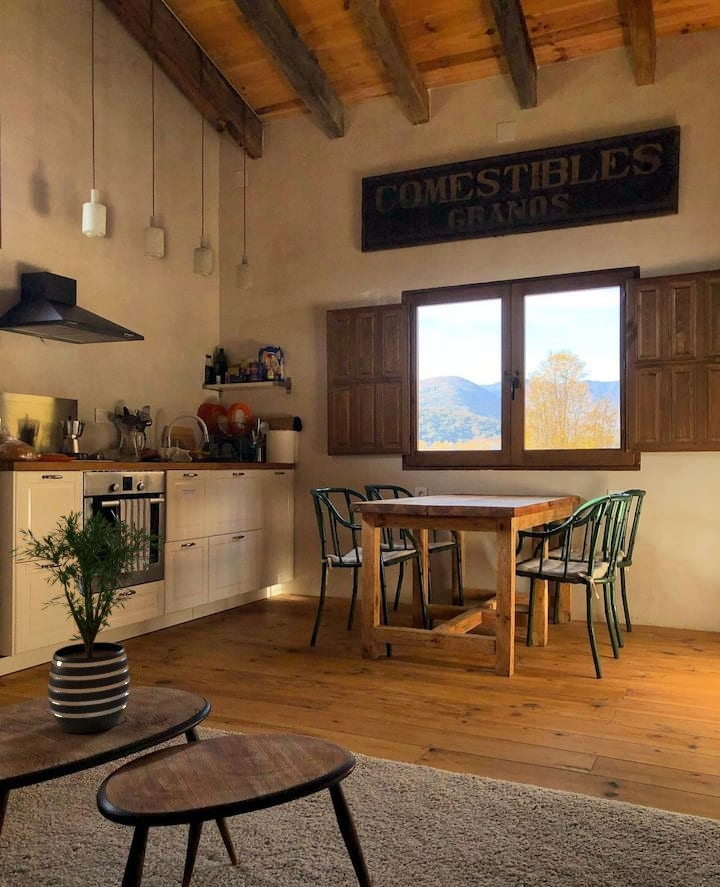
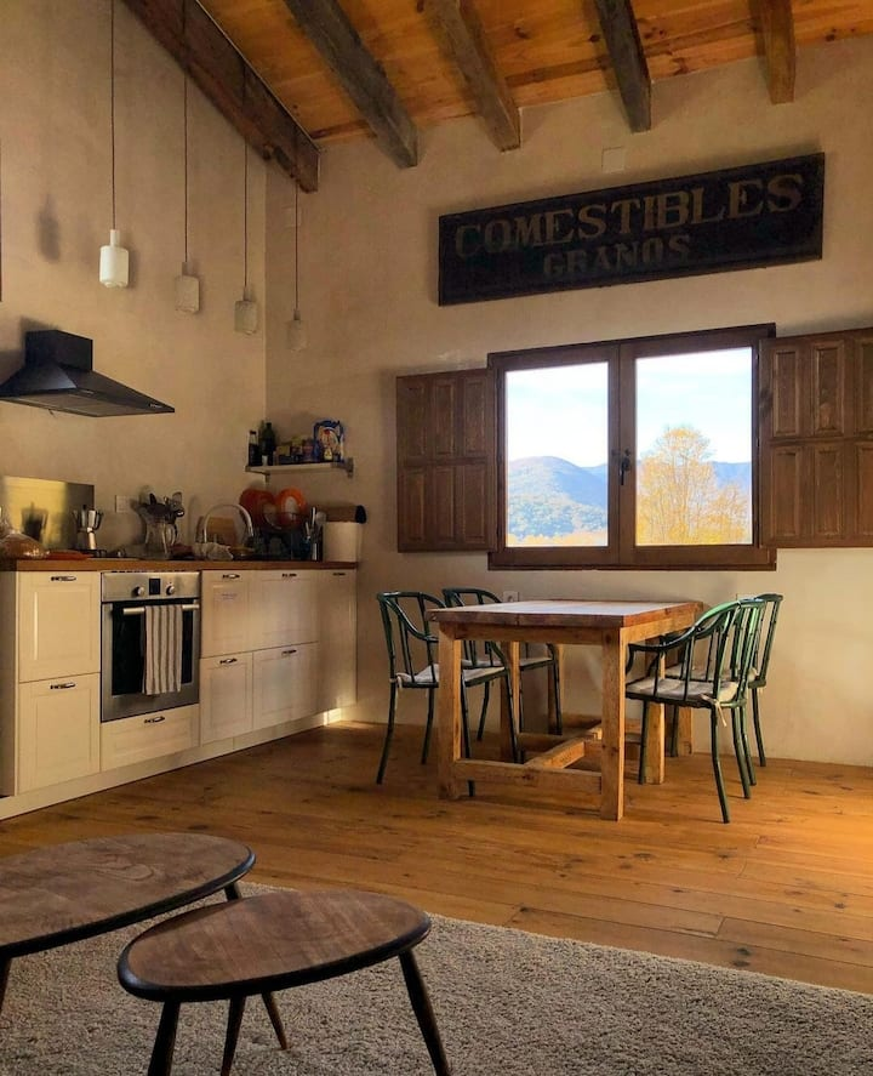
- potted plant [8,509,169,734]
